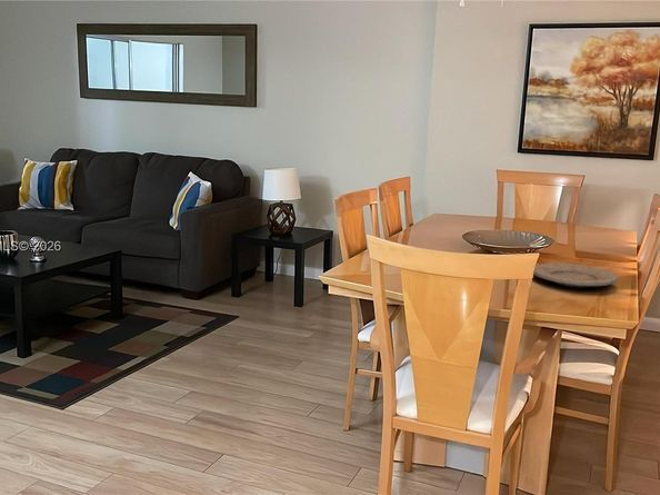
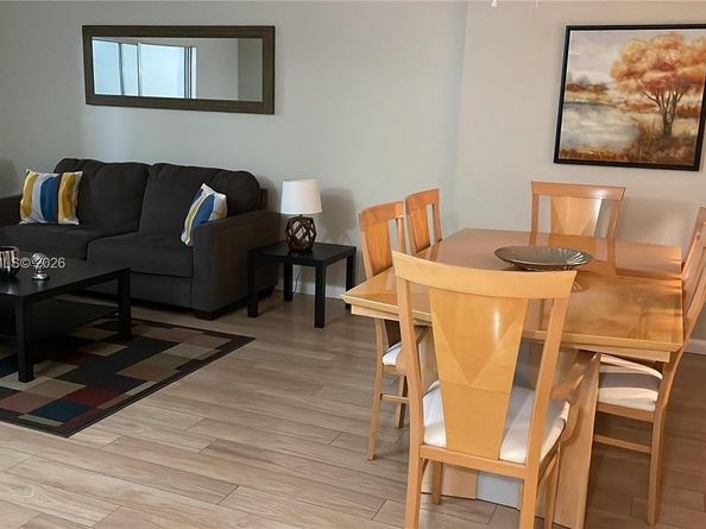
- plate [533,263,619,288]
